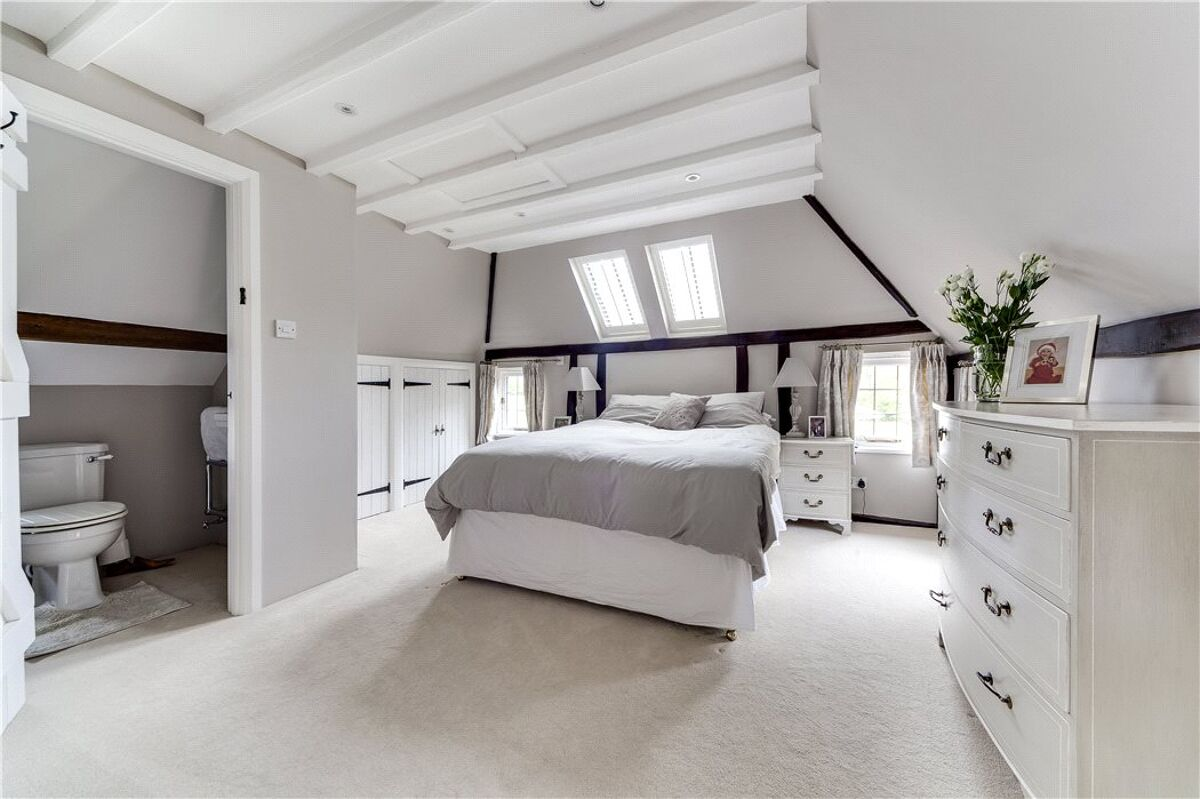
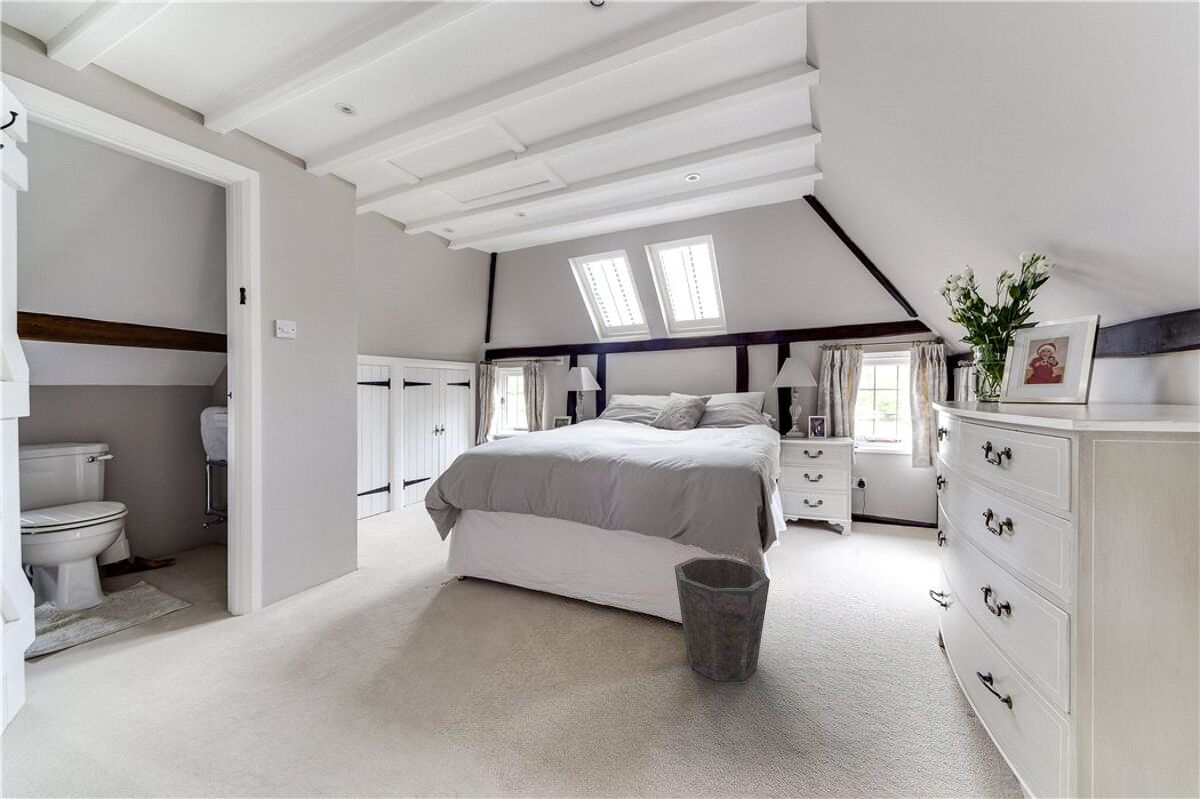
+ waste bin [673,556,771,682]
